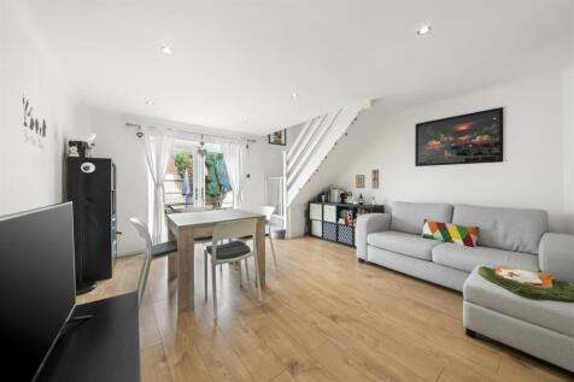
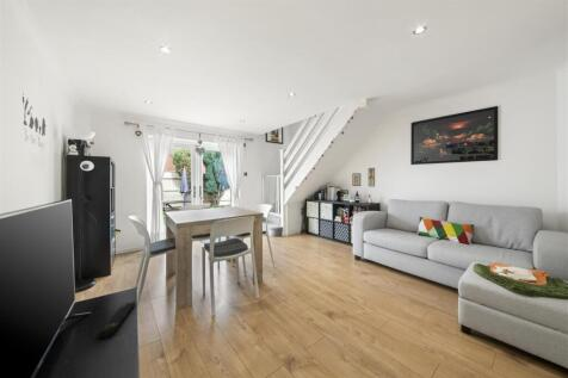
+ remote control [95,300,137,340]
